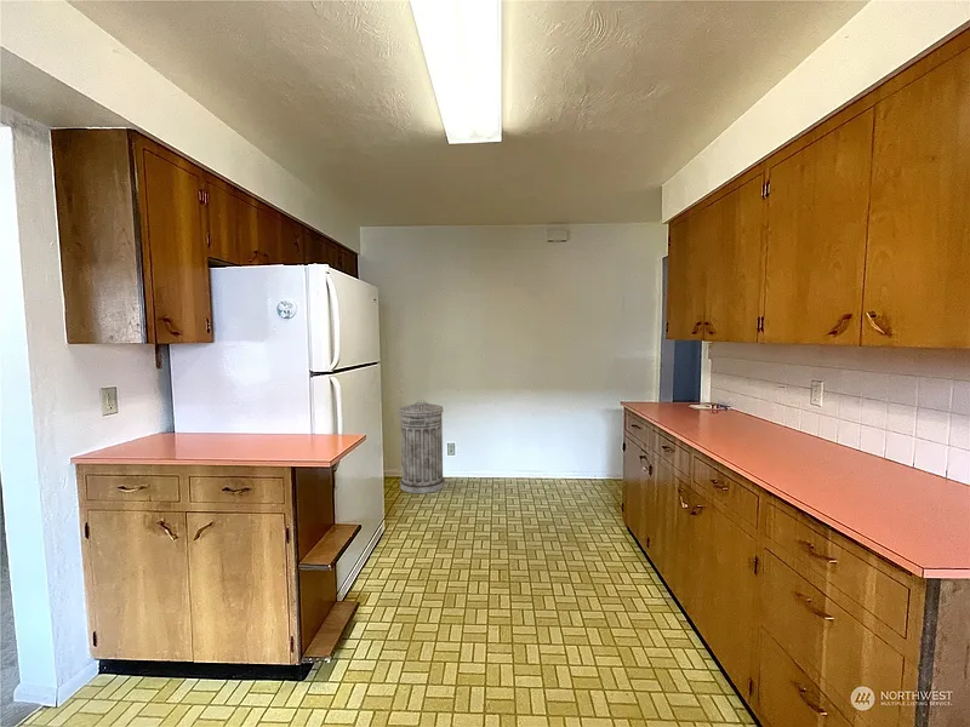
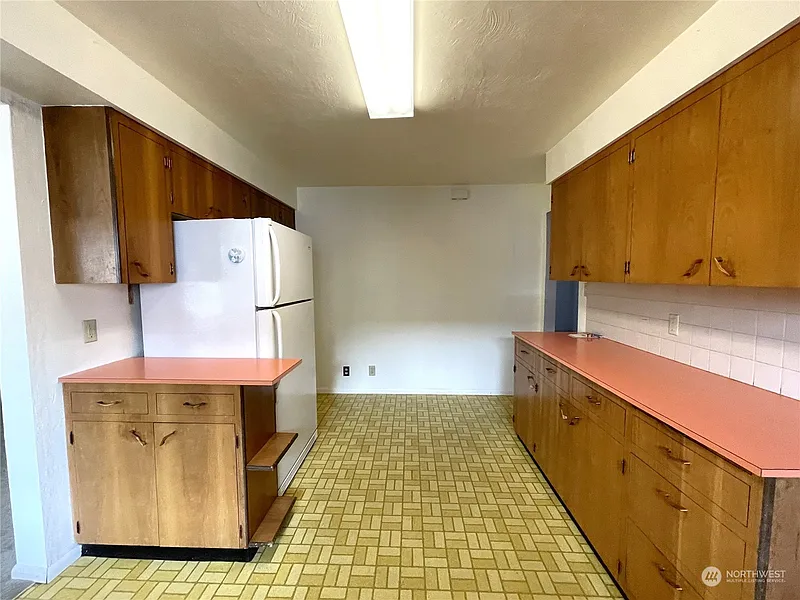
- trash can [398,399,446,494]
